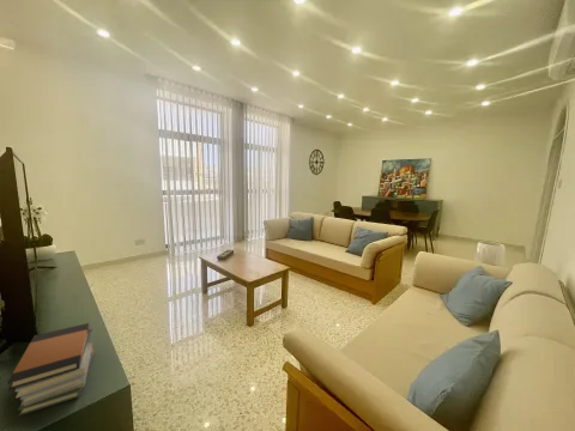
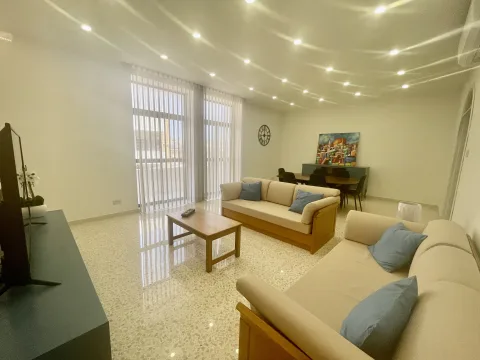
- book stack [6,322,95,417]
